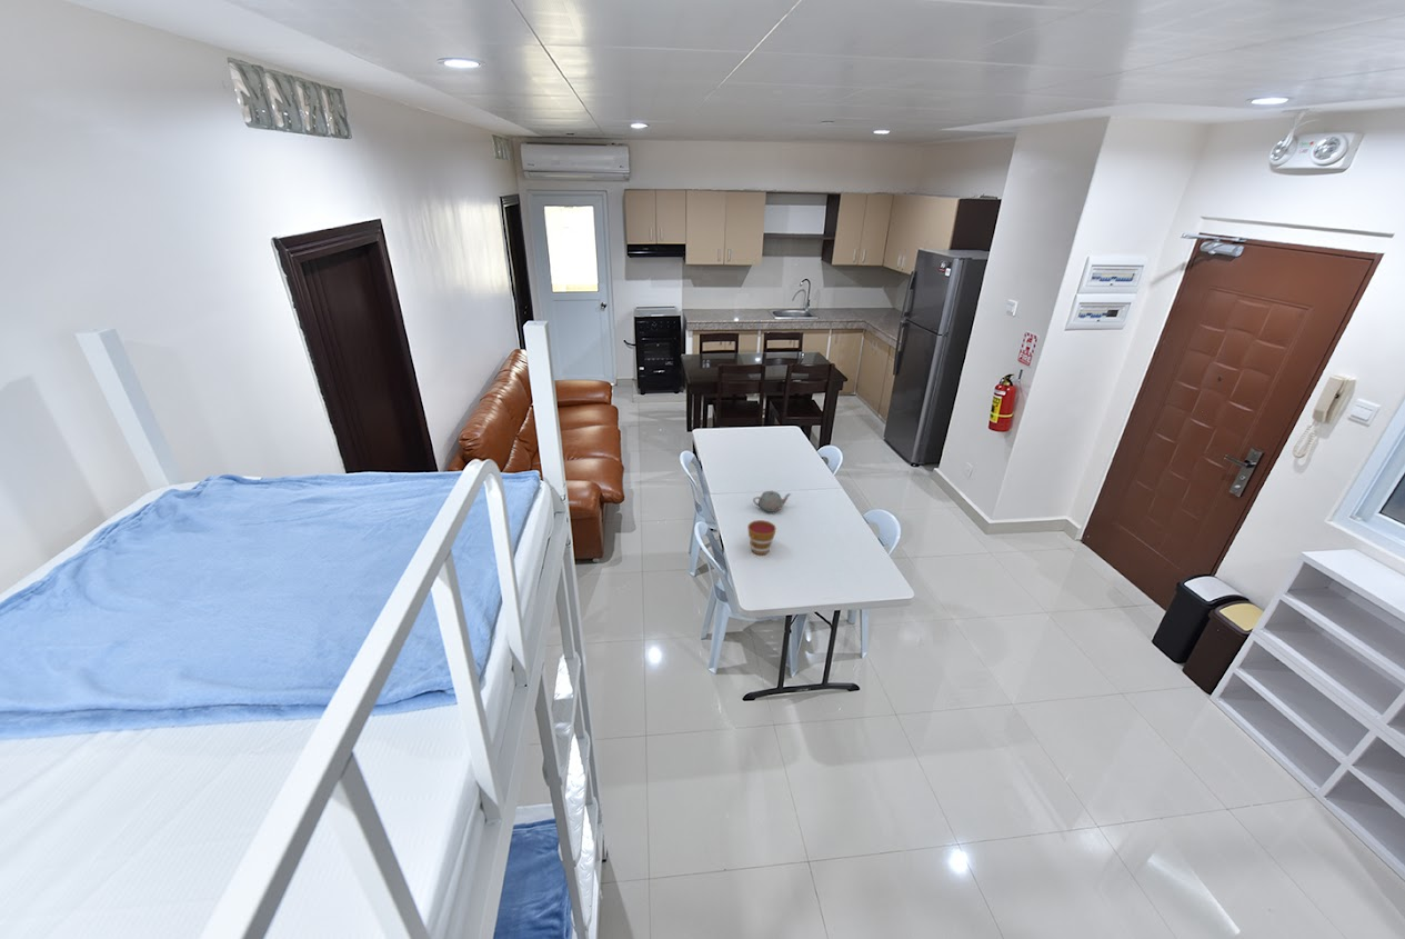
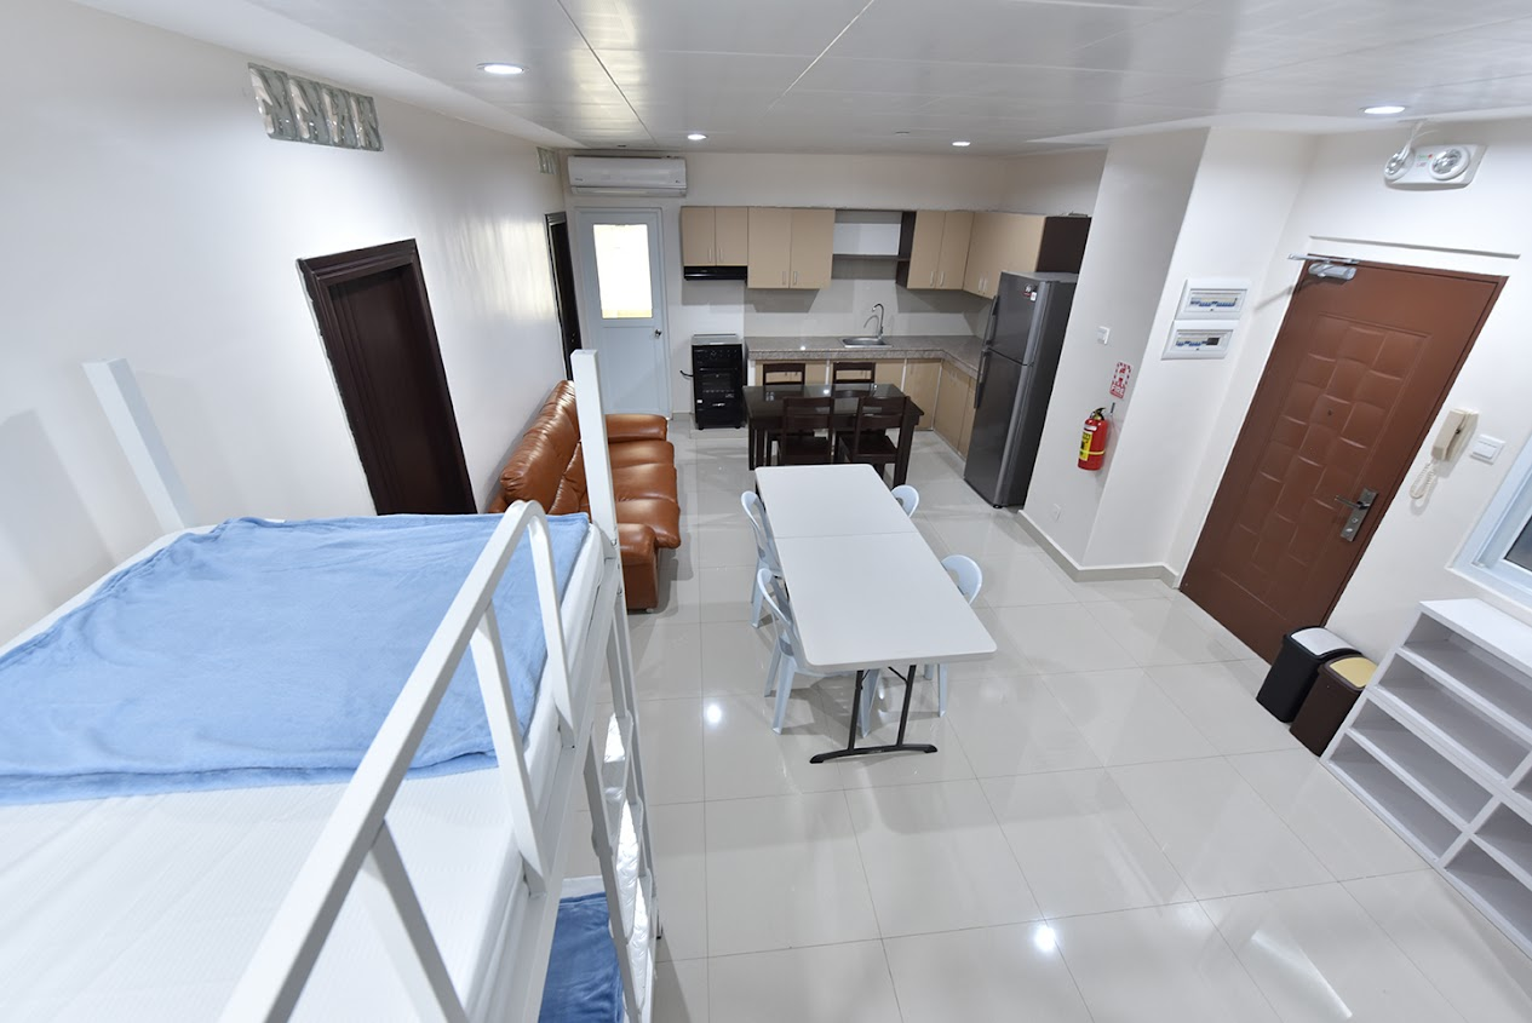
- cup [746,519,777,556]
- teapot [752,490,792,513]
